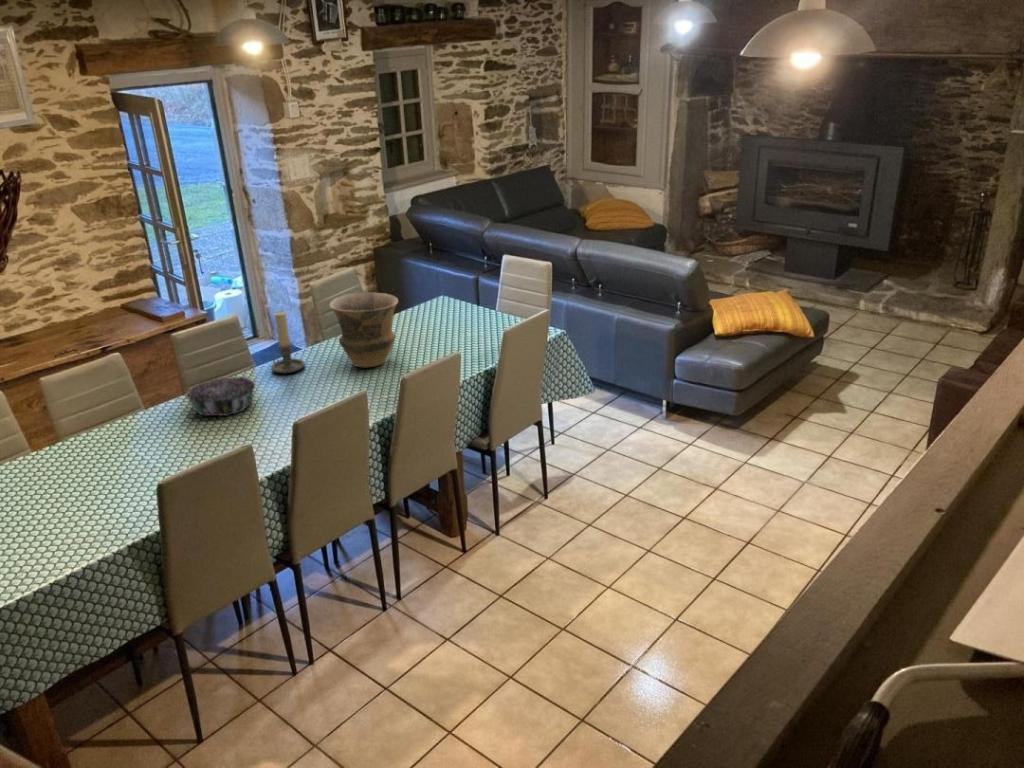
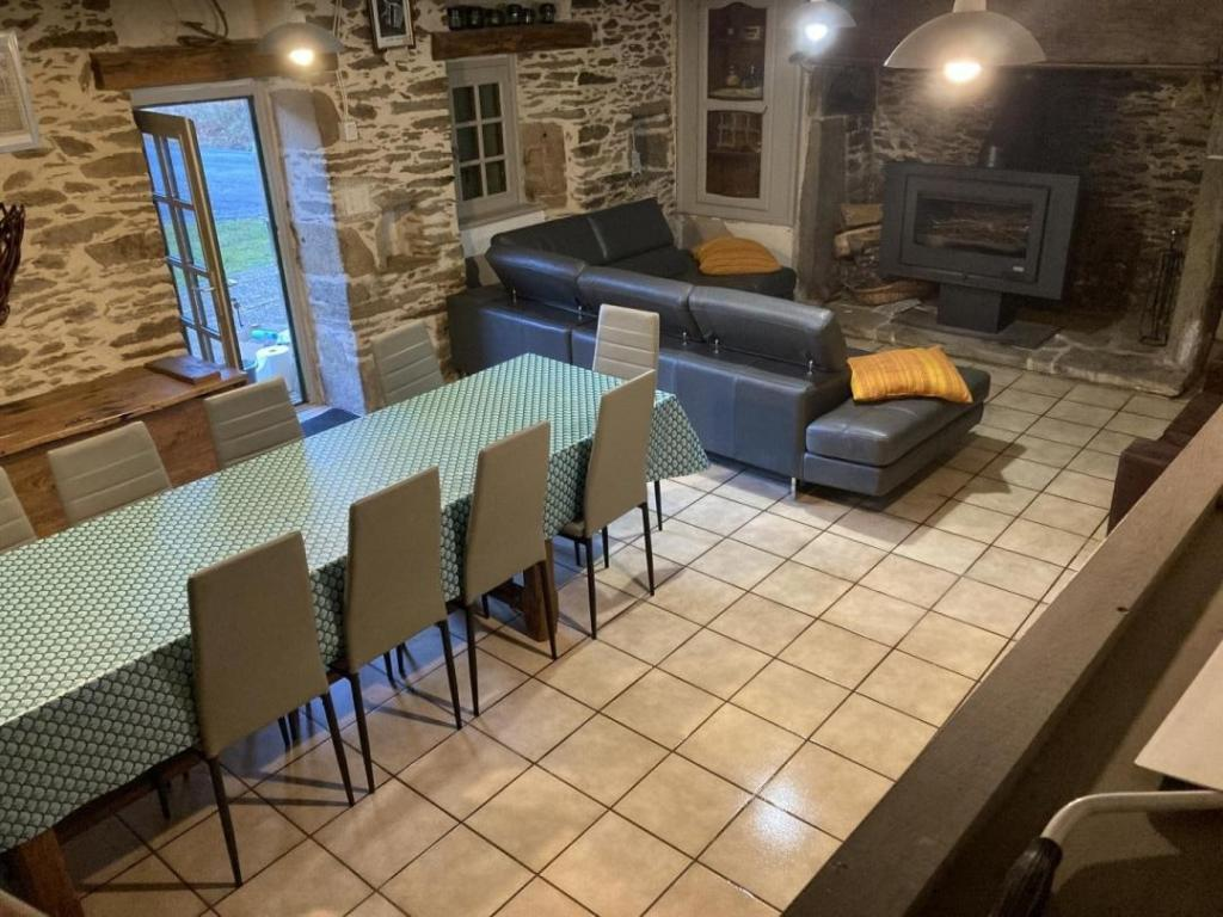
- candle holder [270,310,306,375]
- decorative bowl [184,376,256,417]
- vase [328,291,399,368]
